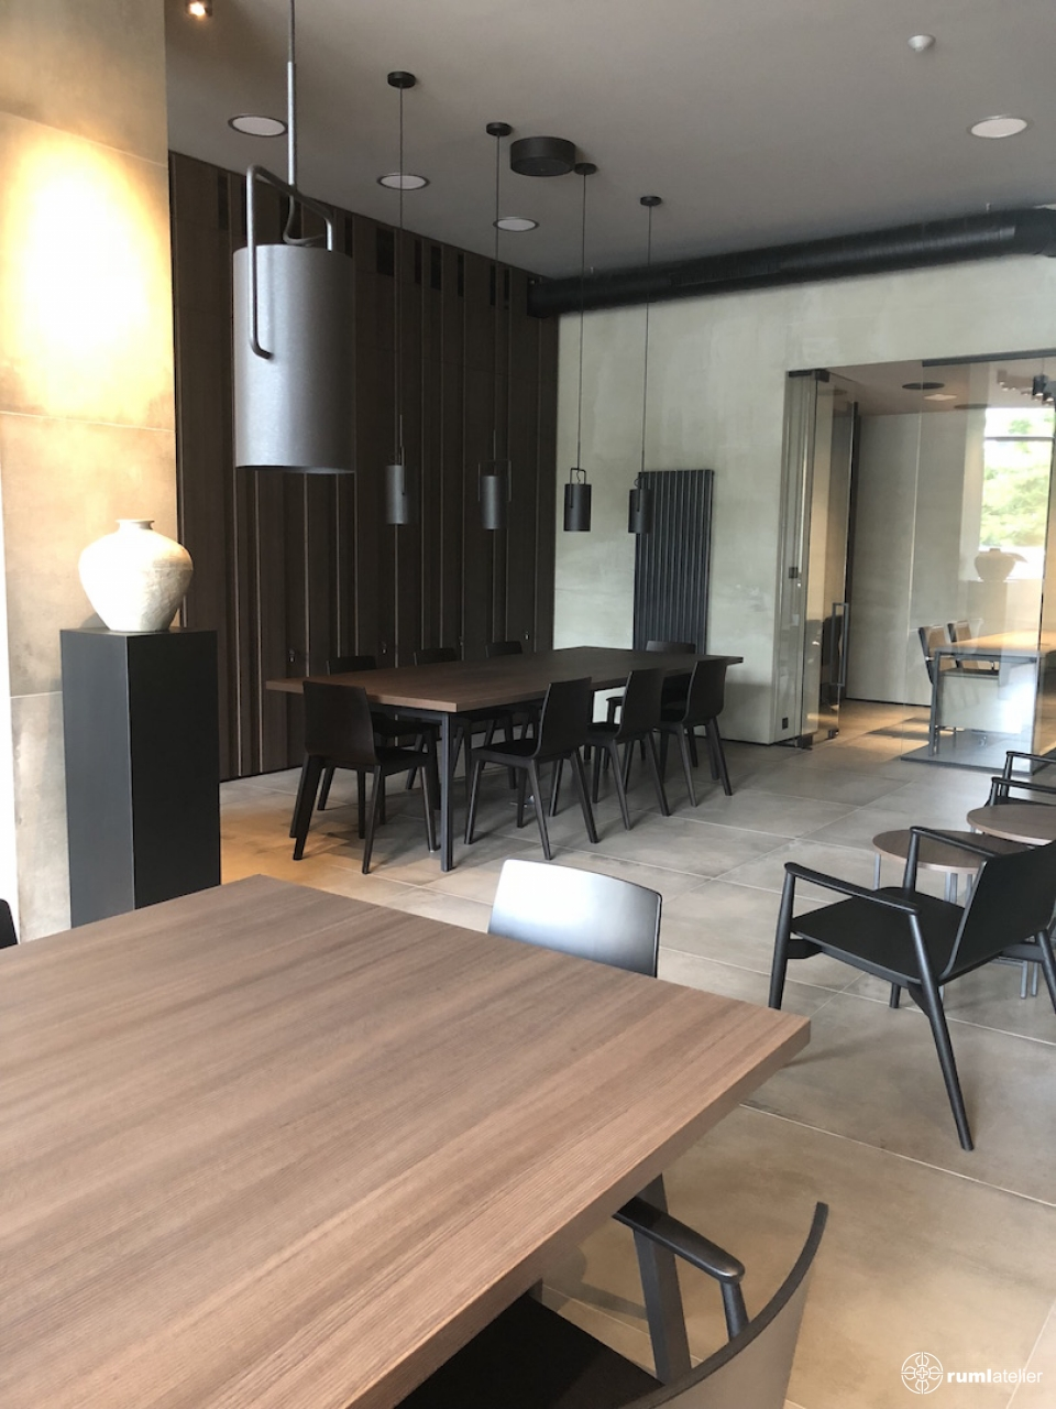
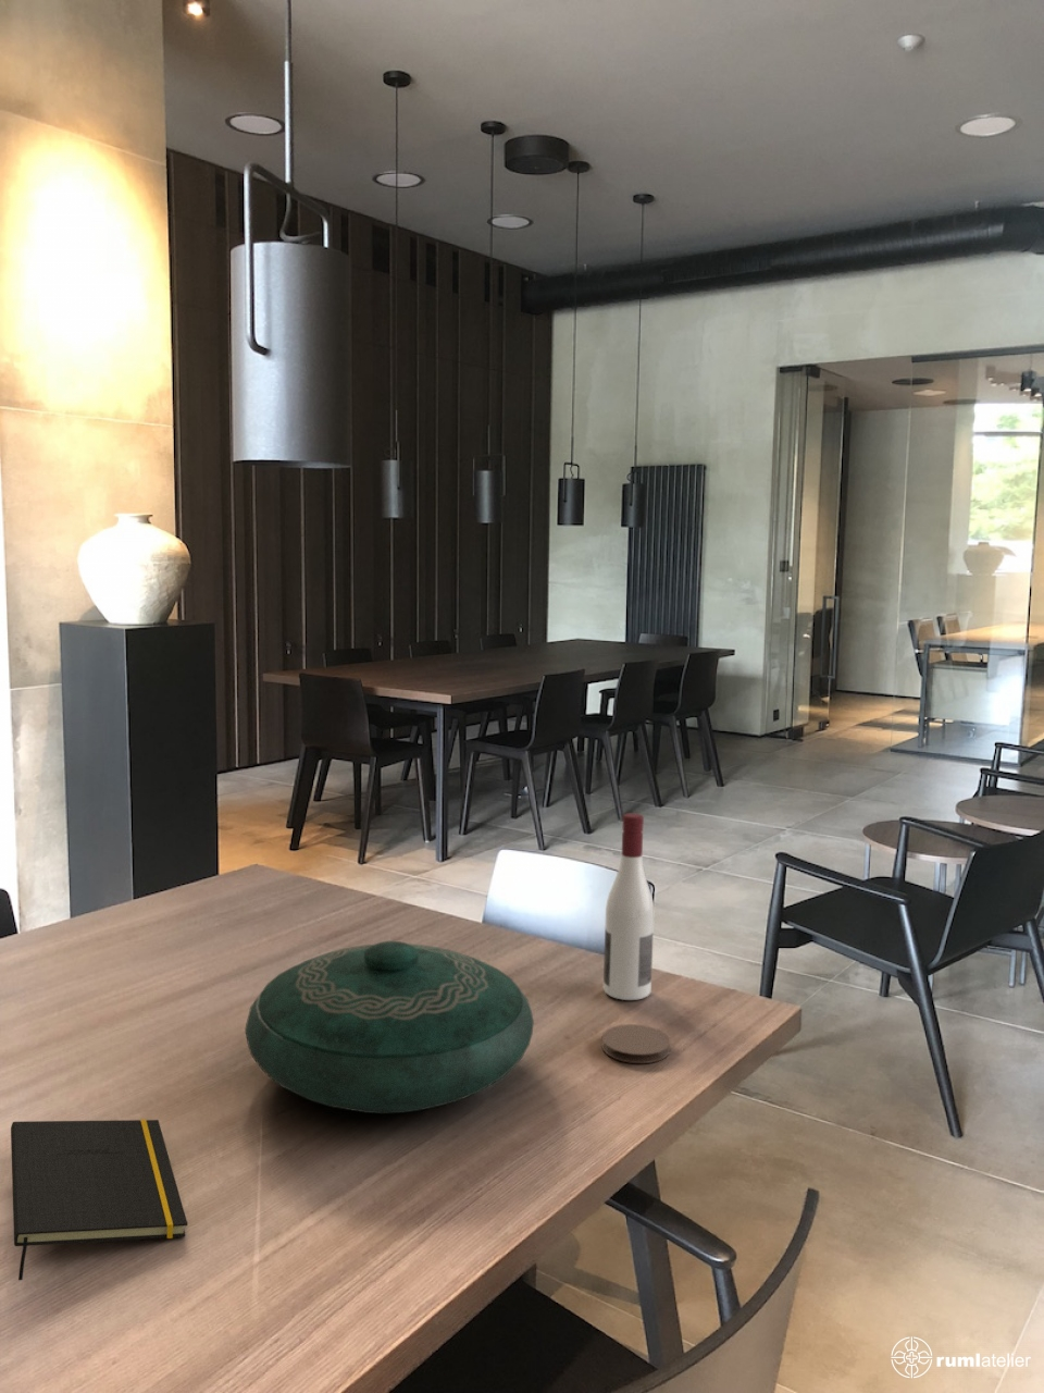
+ coaster [600,1023,671,1064]
+ decorative bowl [243,940,535,1114]
+ notepad [10,1119,189,1281]
+ alcohol [602,812,655,1001]
